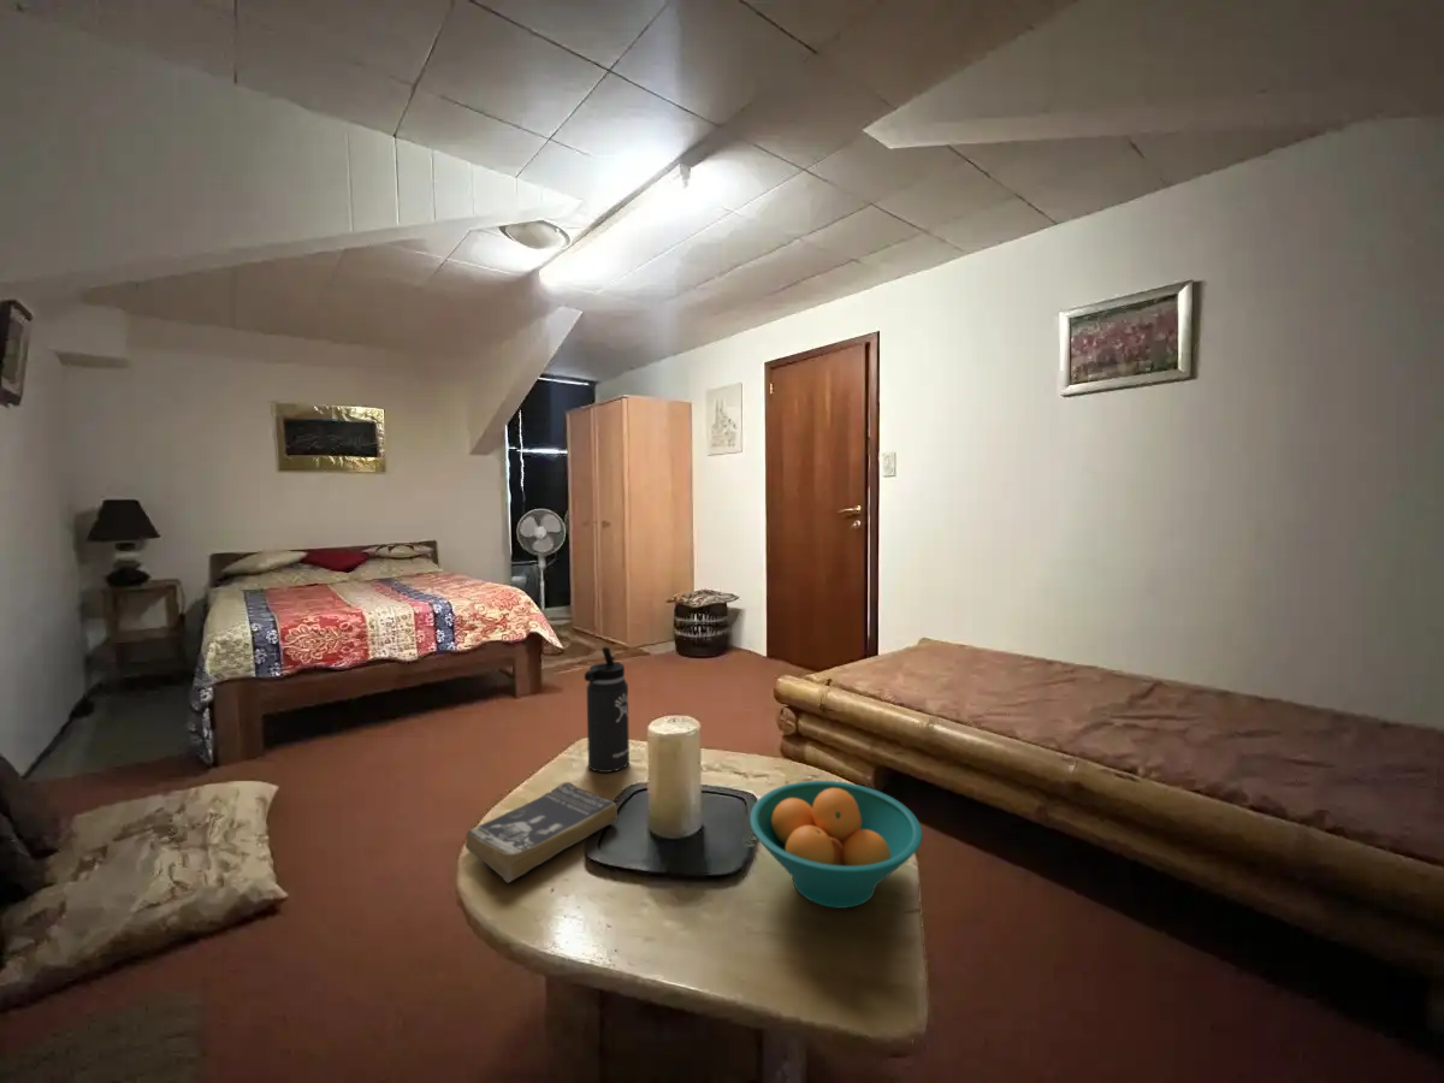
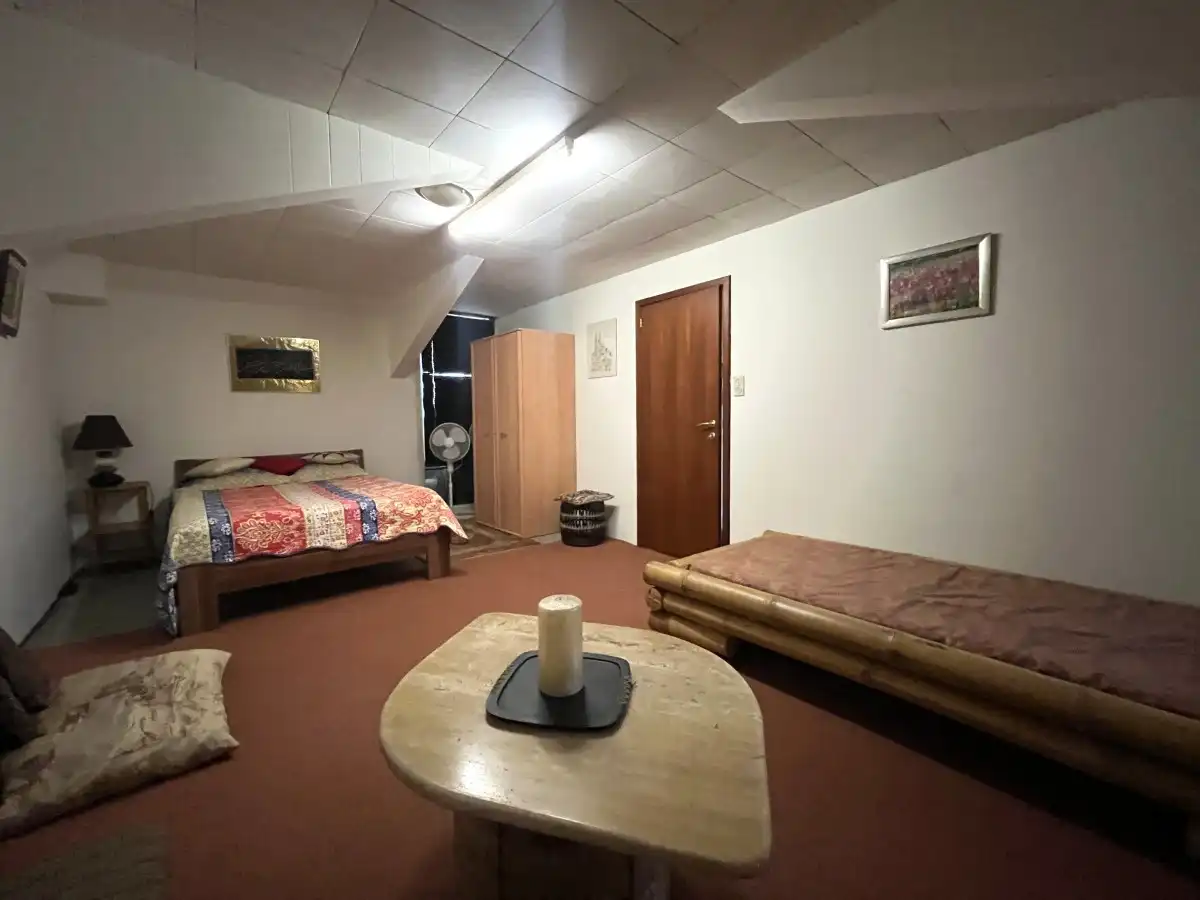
- book [464,781,620,884]
- fruit bowl [748,780,924,910]
- thermos bottle [584,646,631,774]
